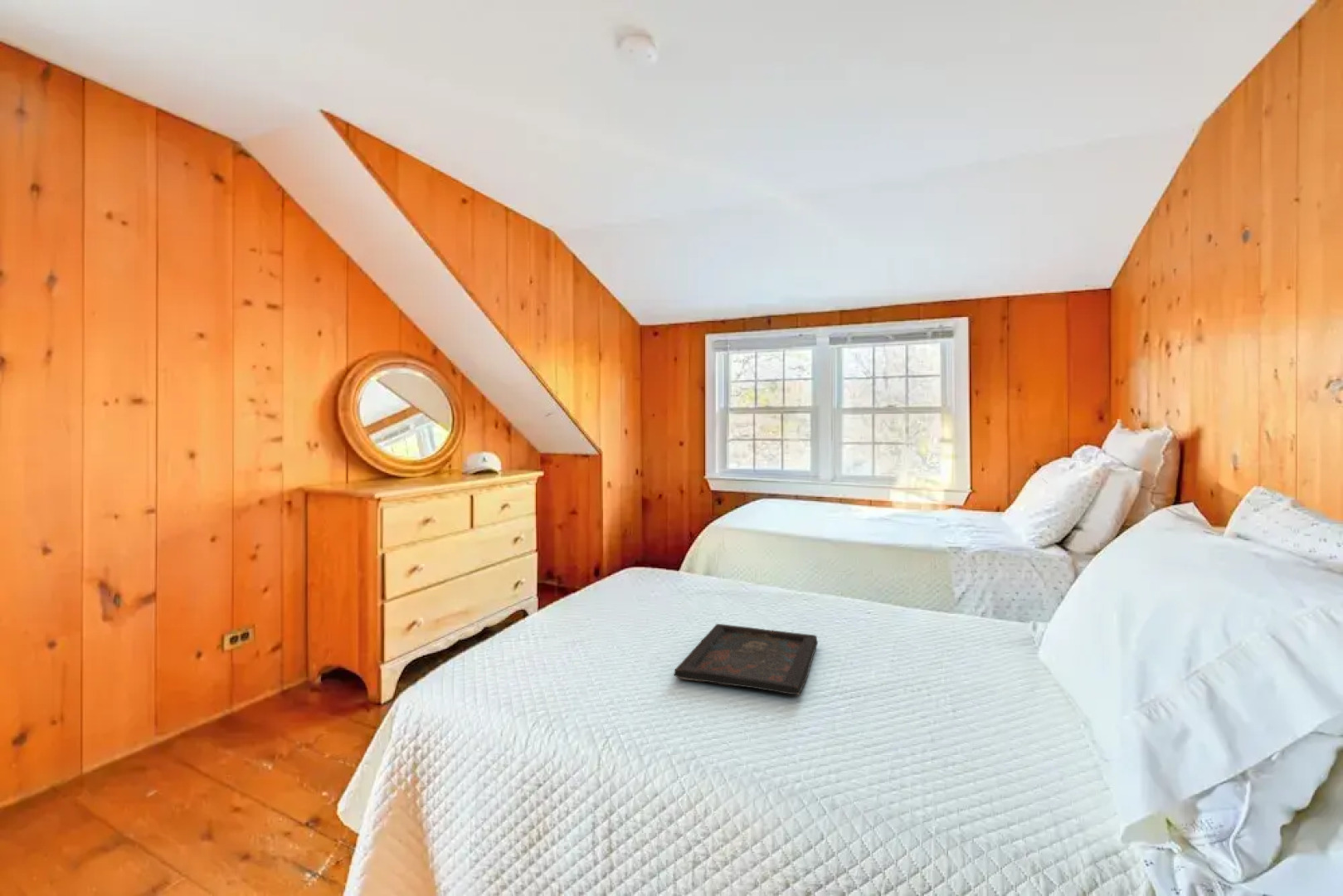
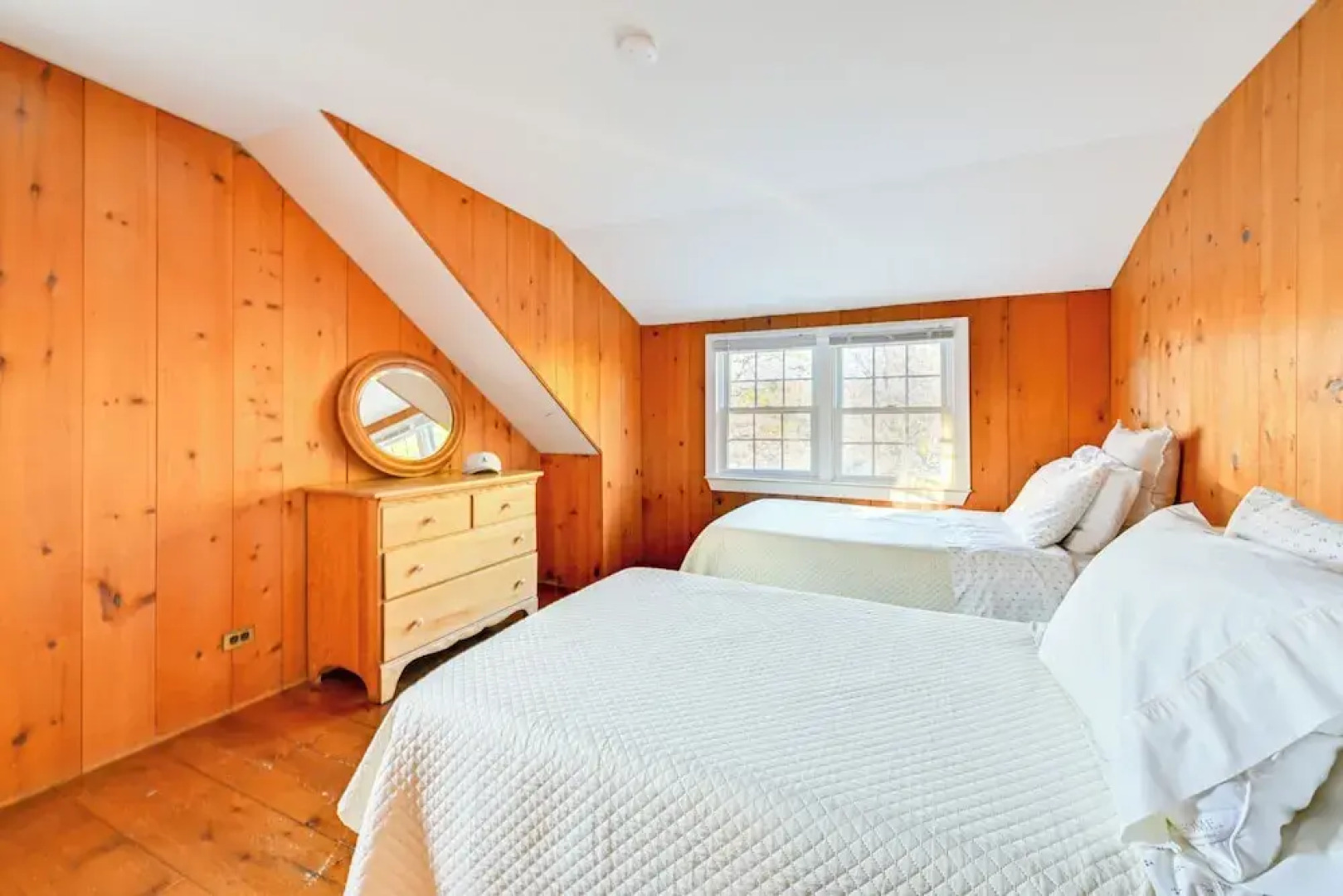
- tray [674,623,819,695]
